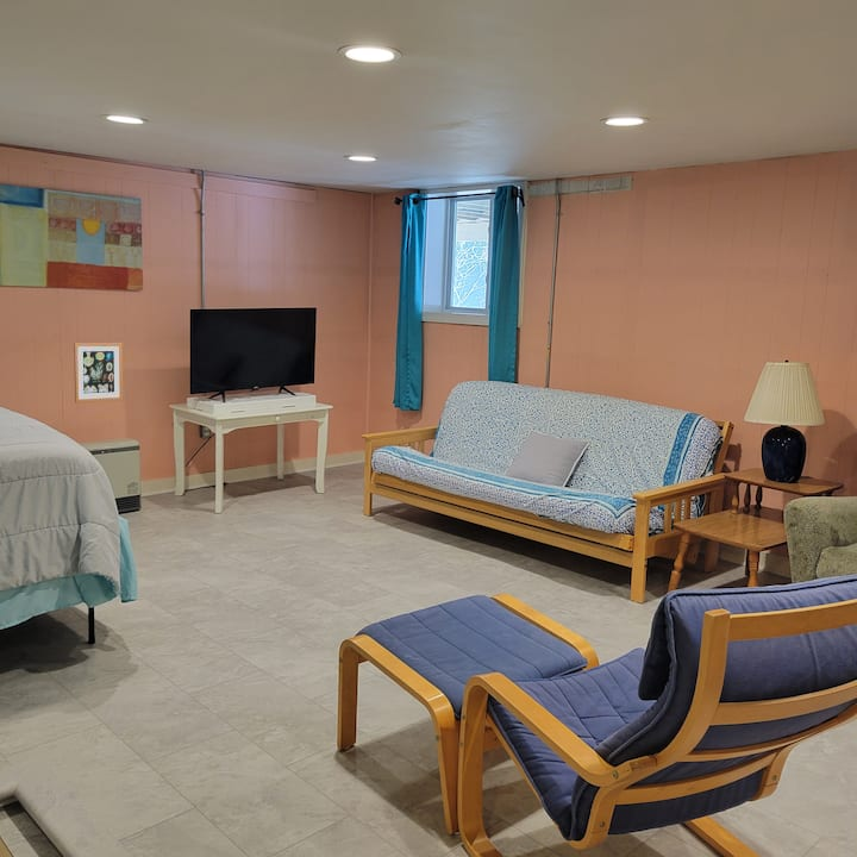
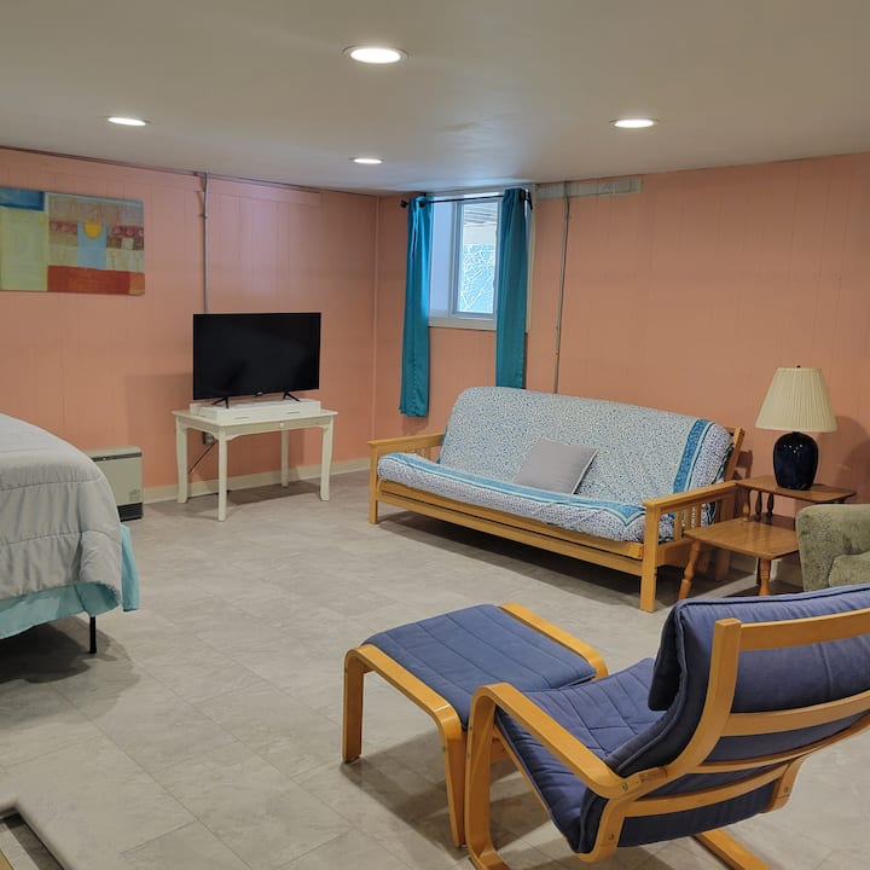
- wall art [73,342,124,404]
